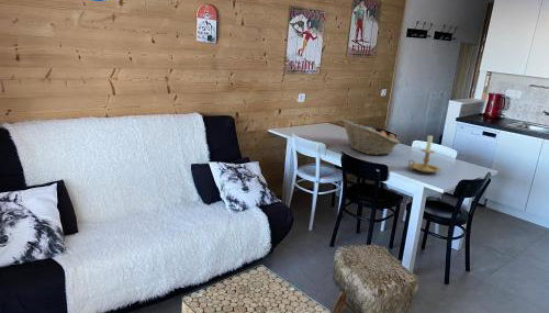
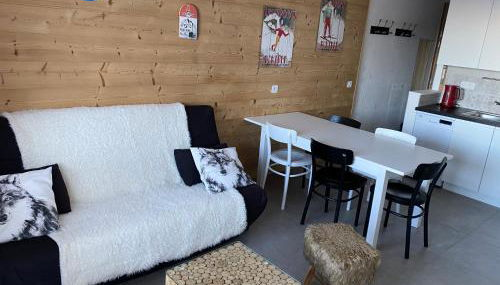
- candle holder [407,133,442,174]
- fruit basket [341,119,400,156]
